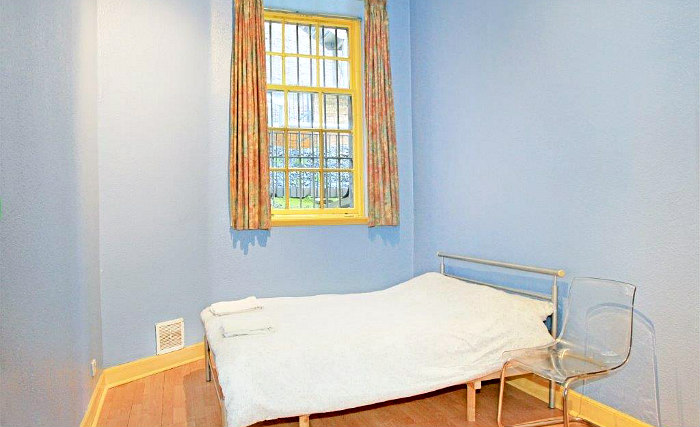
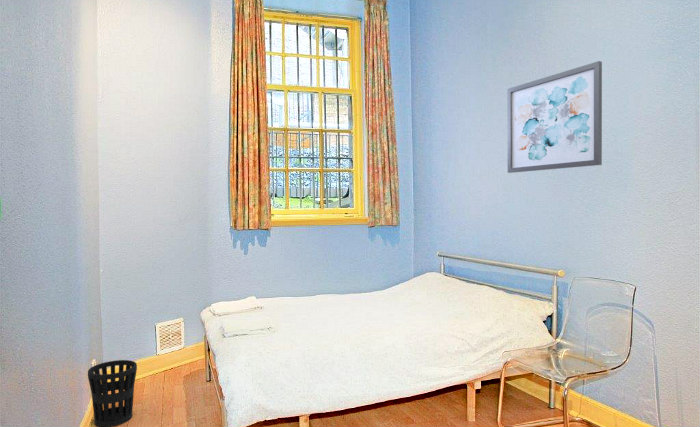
+ wall art [506,60,603,174]
+ wastebasket [87,359,138,427]
